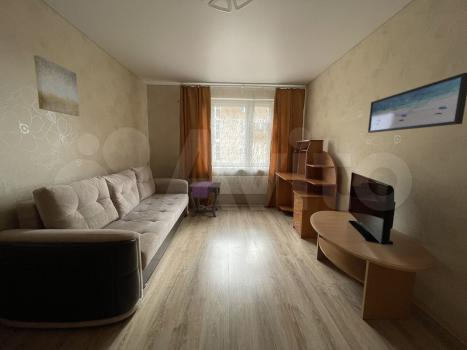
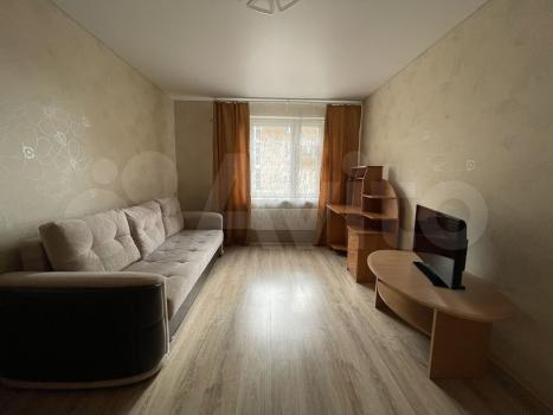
- wall art [33,55,80,117]
- wall art [367,72,467,134]
- side table [187,181,222,218]
